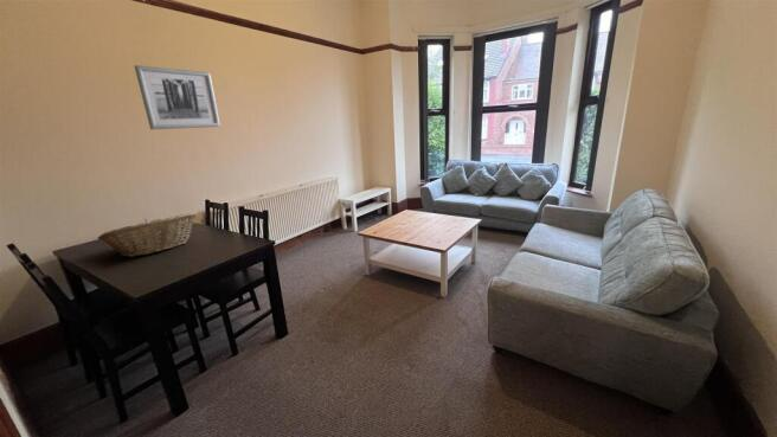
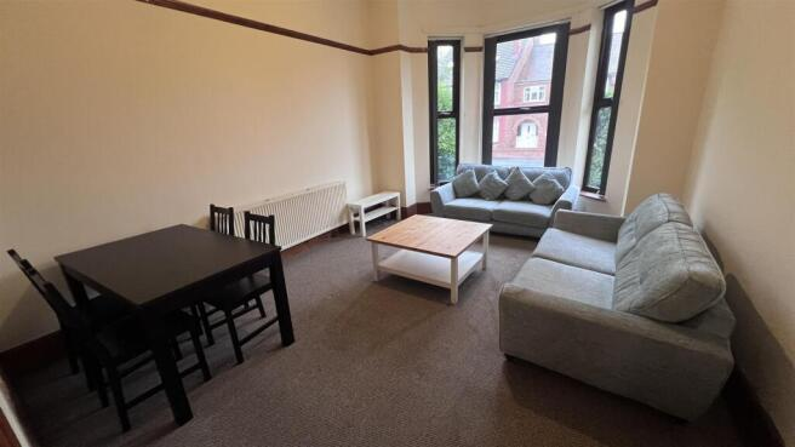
- wall art [134,64,221,130]
- fruit basket [97,212,197,258]
